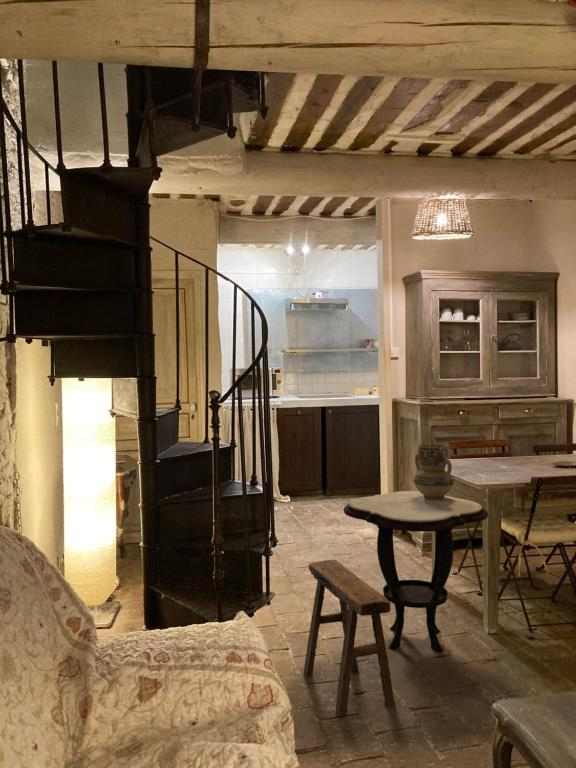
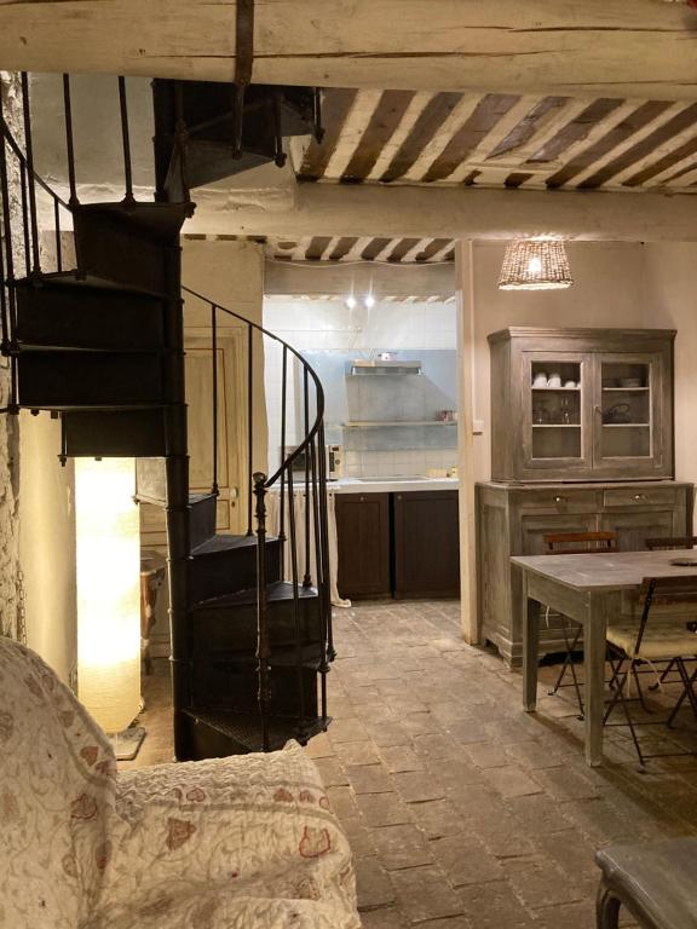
- ceramic jug [413,443,455,500]
- stool [303,559,396,718]
- side table [342,490,489,653]
